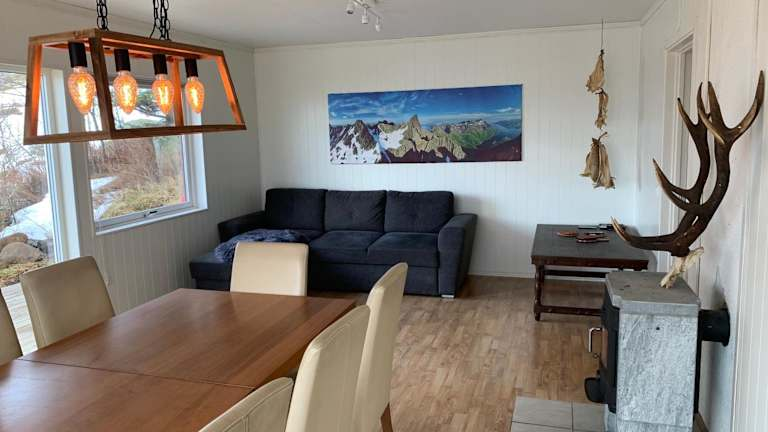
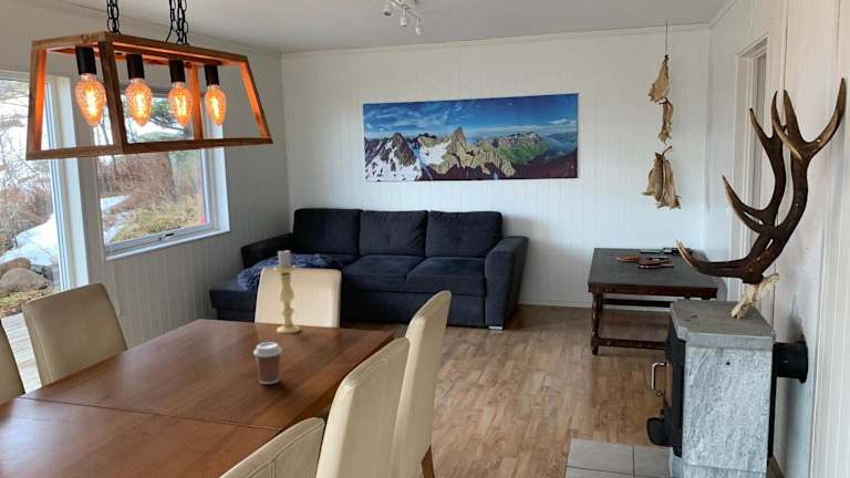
+ coffee cup [252,342,283,385]
+ candle holder [273,248,301,334]
